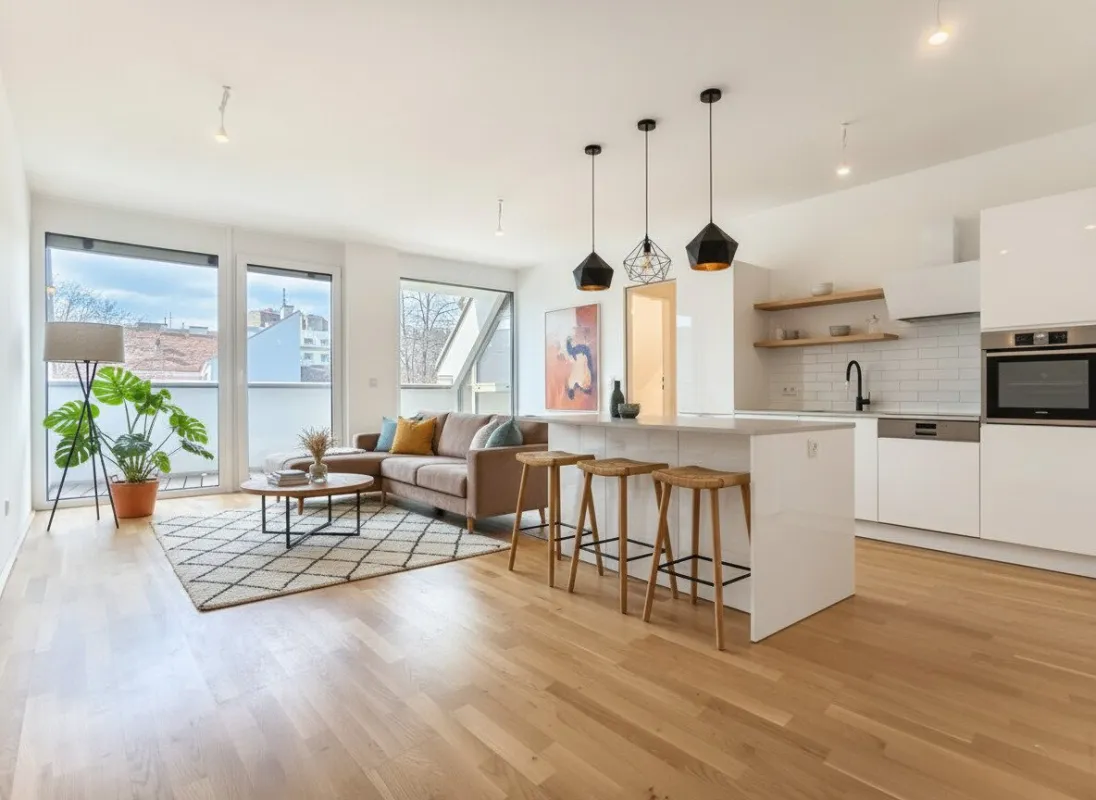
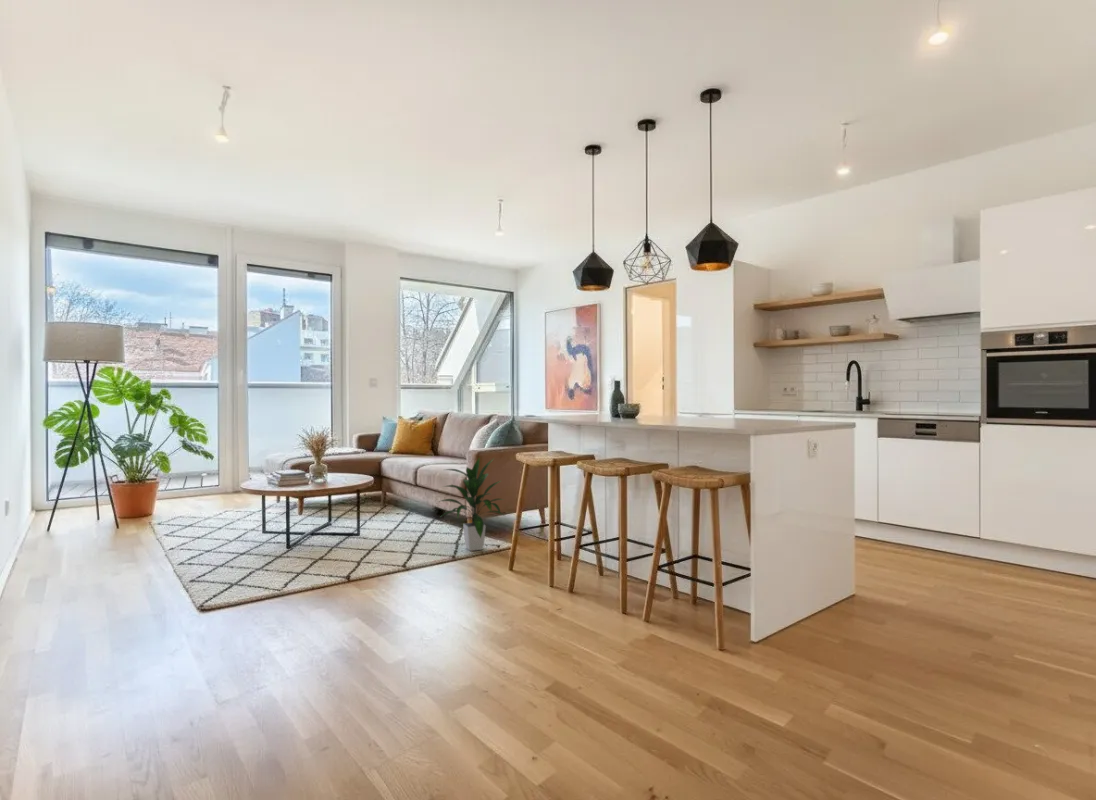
+ indoor plant [437,456,506,552]
